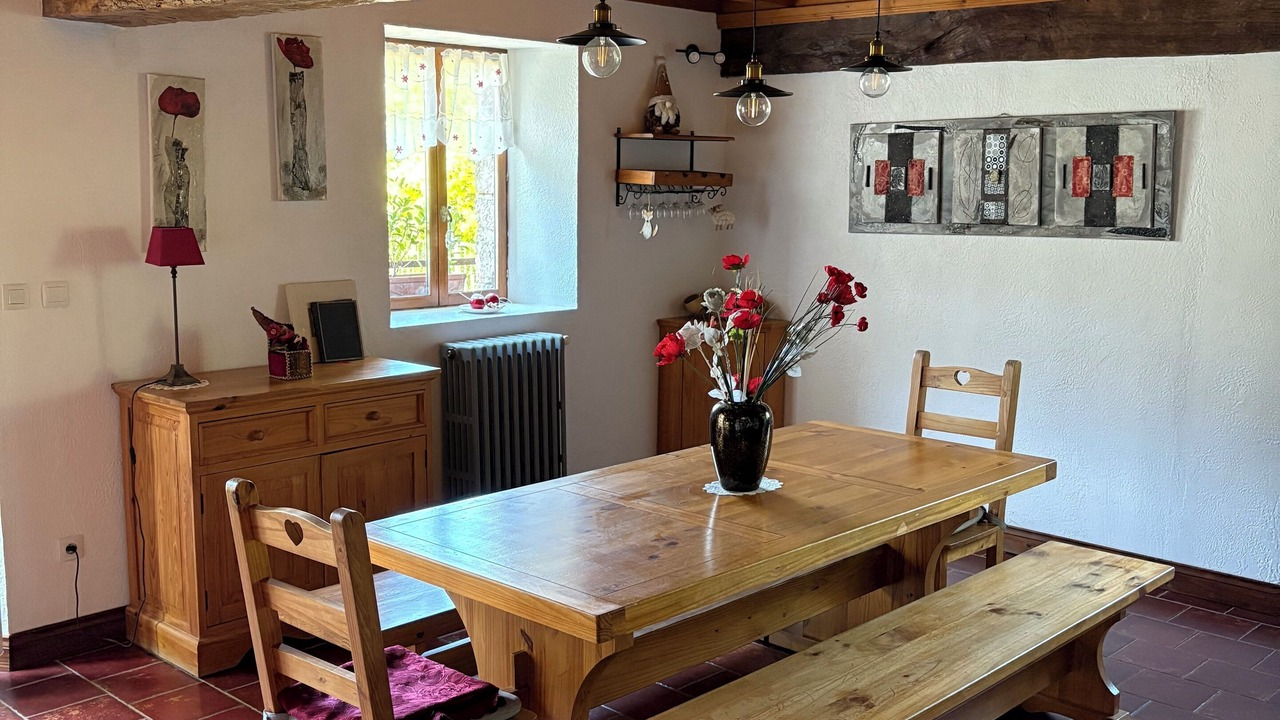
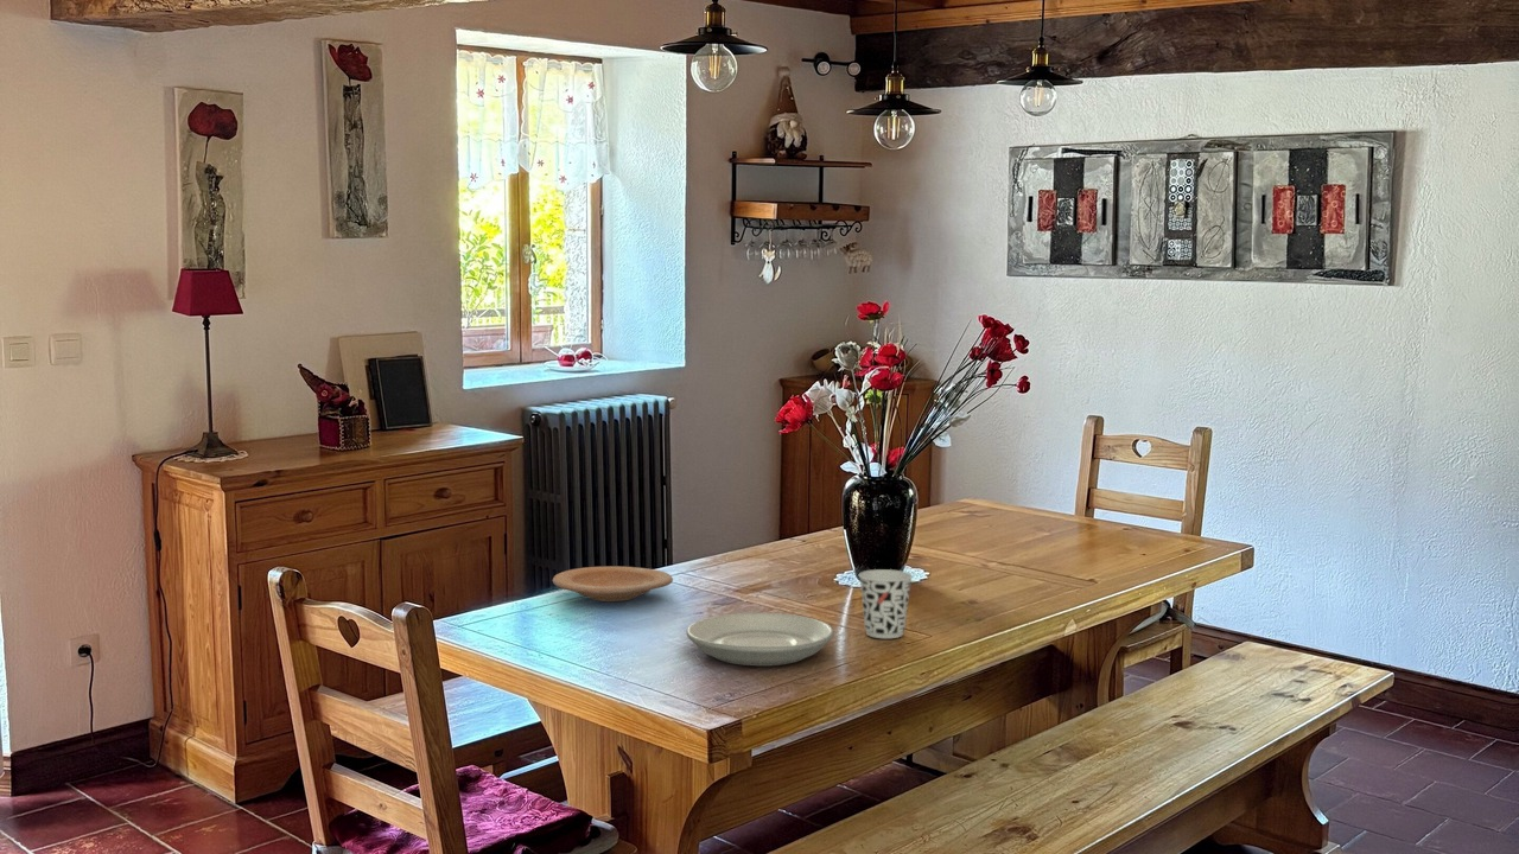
+ cup [858,568,914,639]
+ plate [552,565,674,603]
+ plate [685,612,835,667]
